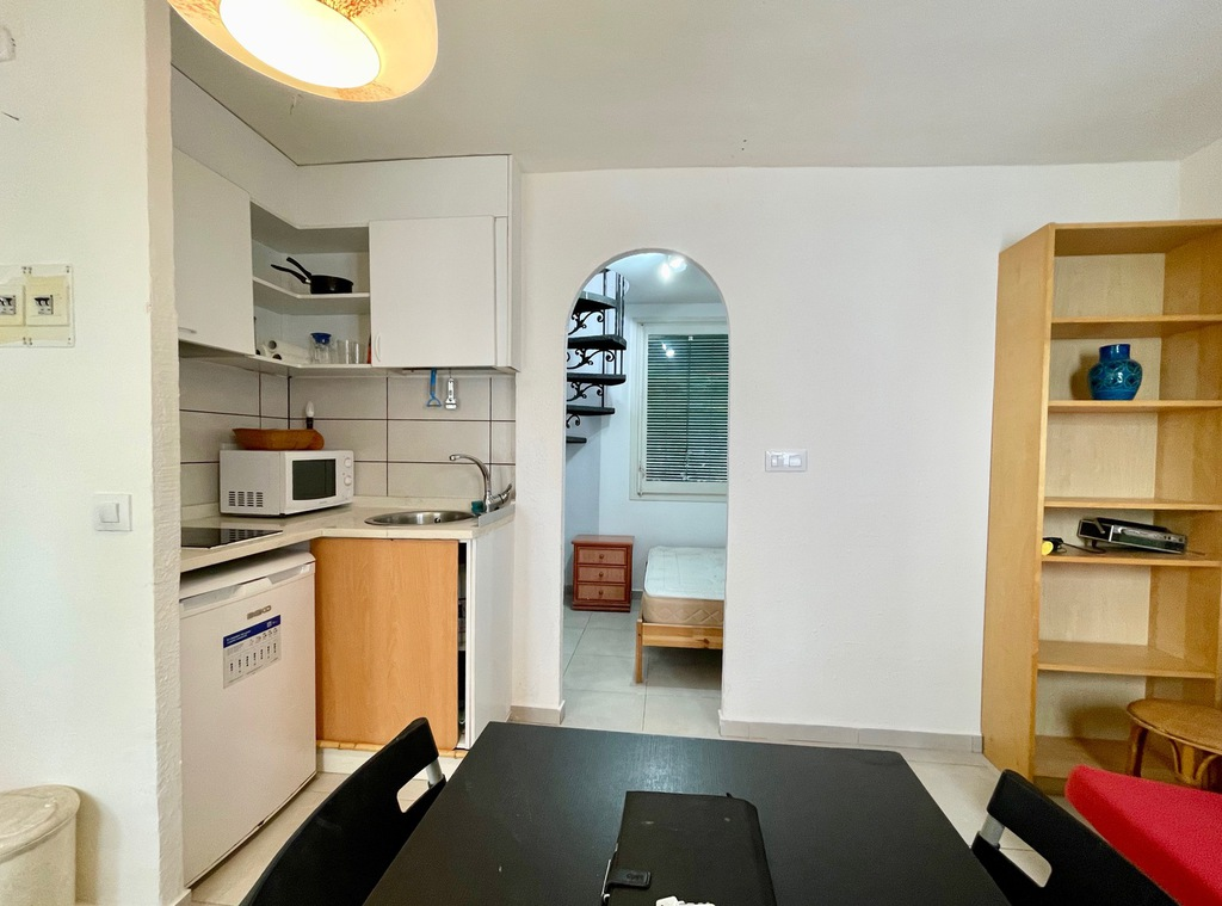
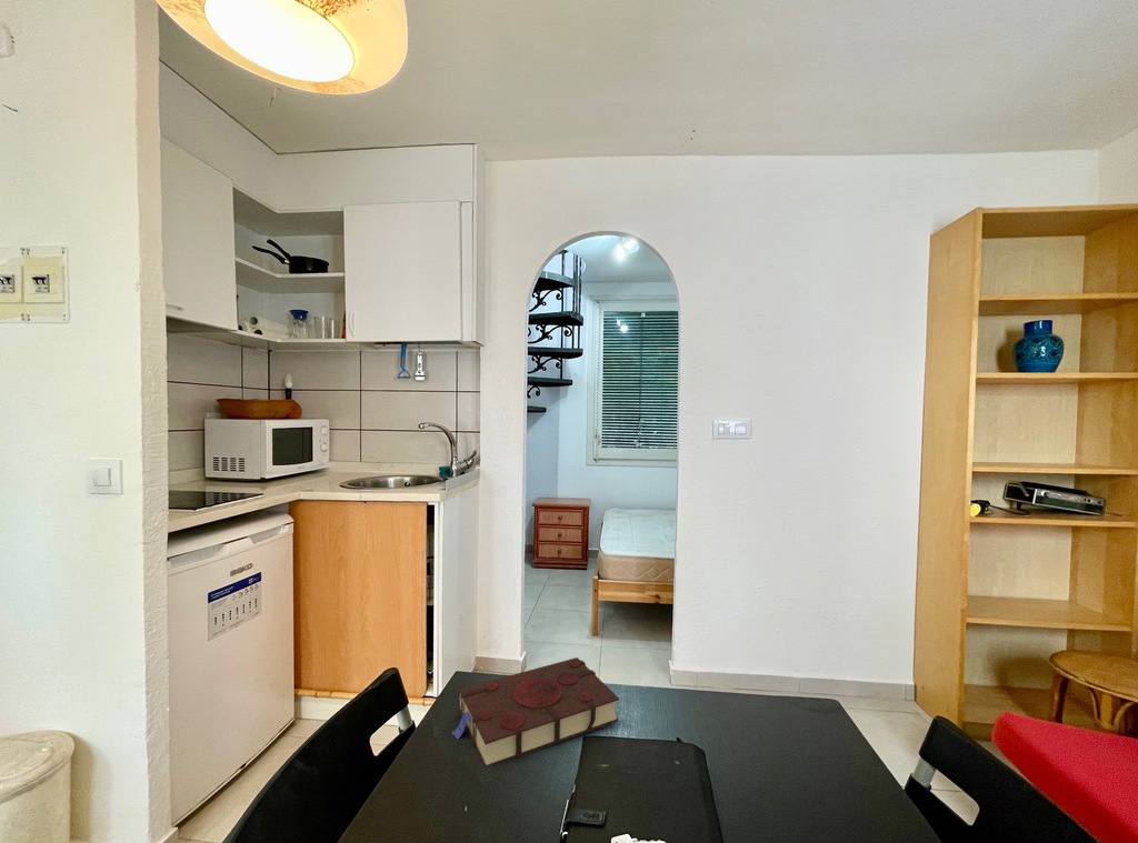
+ book [450,656,620,766]
